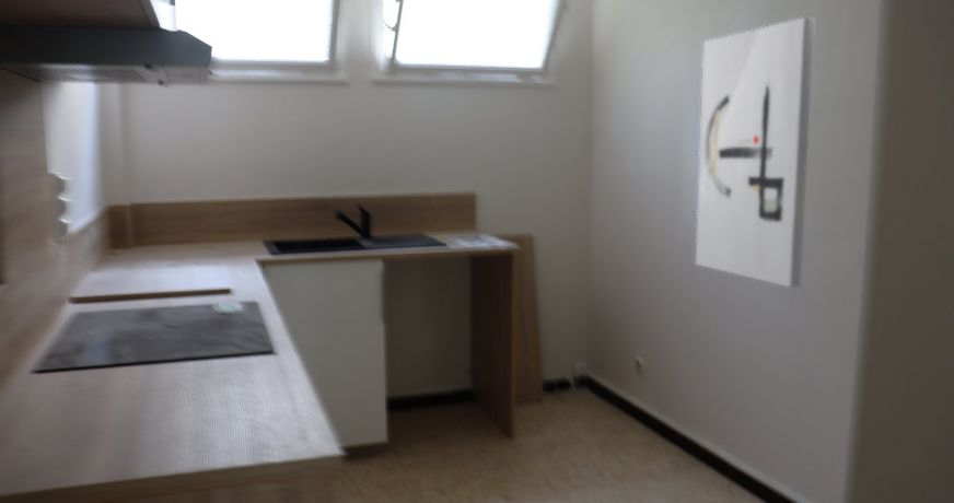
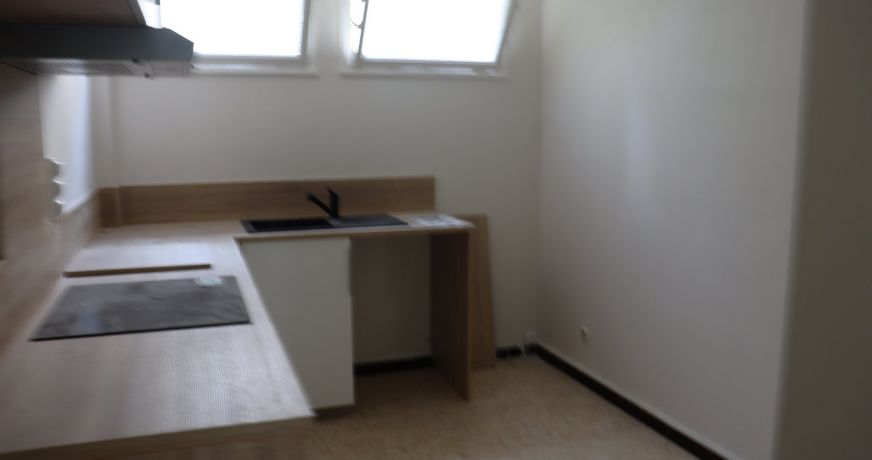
- wall art [695,16,816,289]
